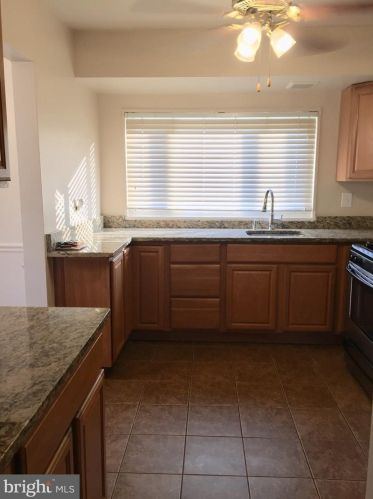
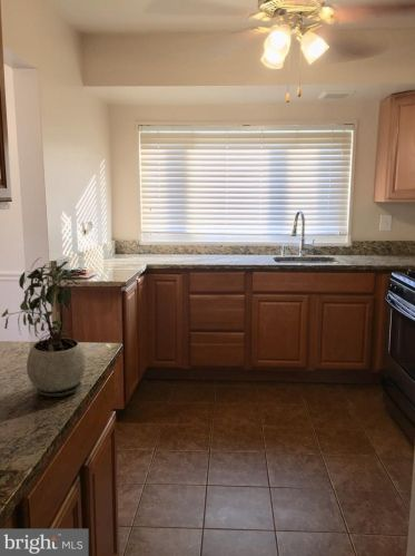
+ potted plant [1,256,87,398]
